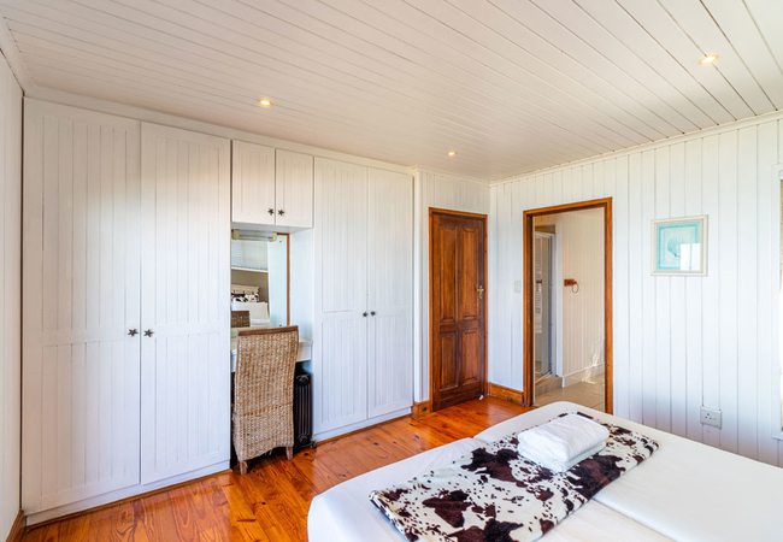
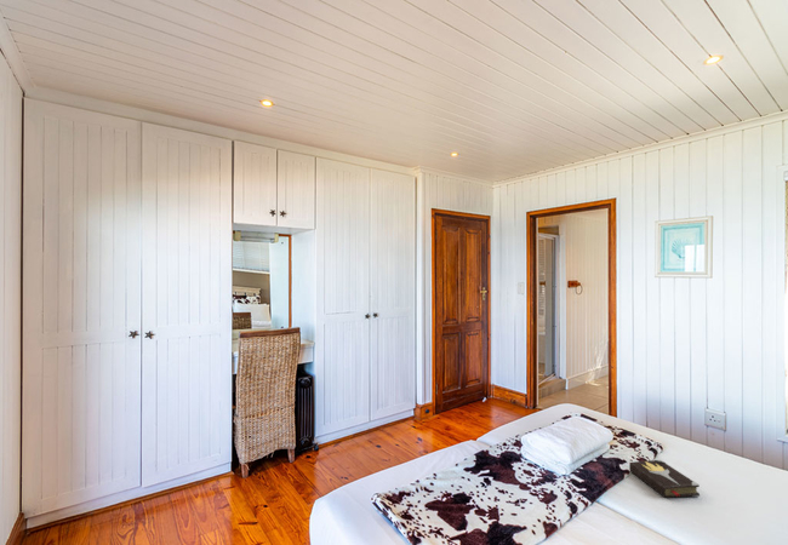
+ hardback book [628,458,701,499]
